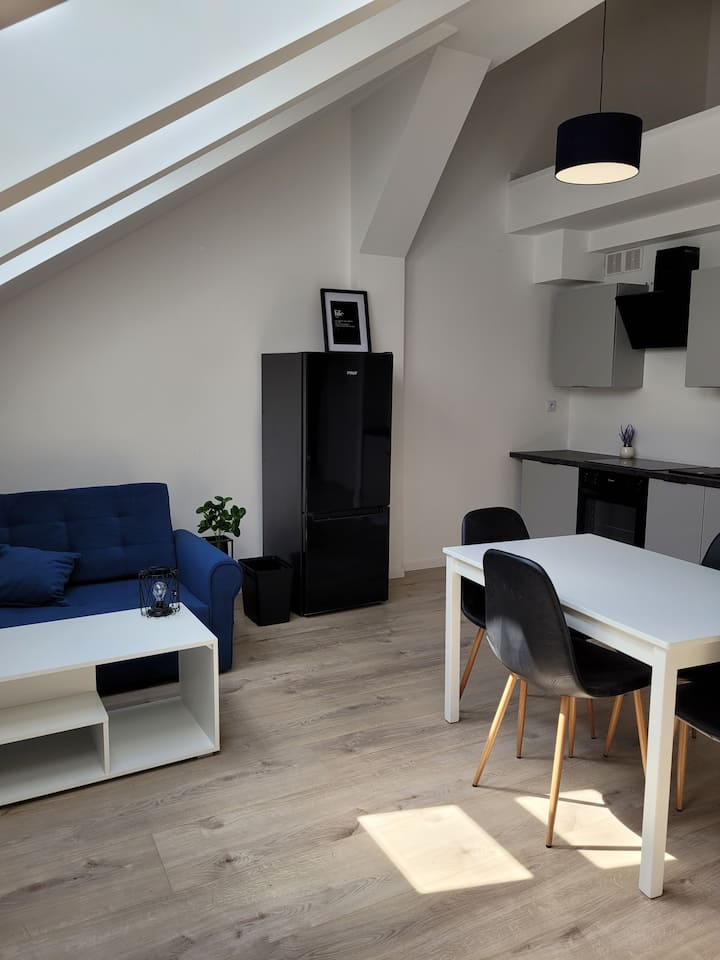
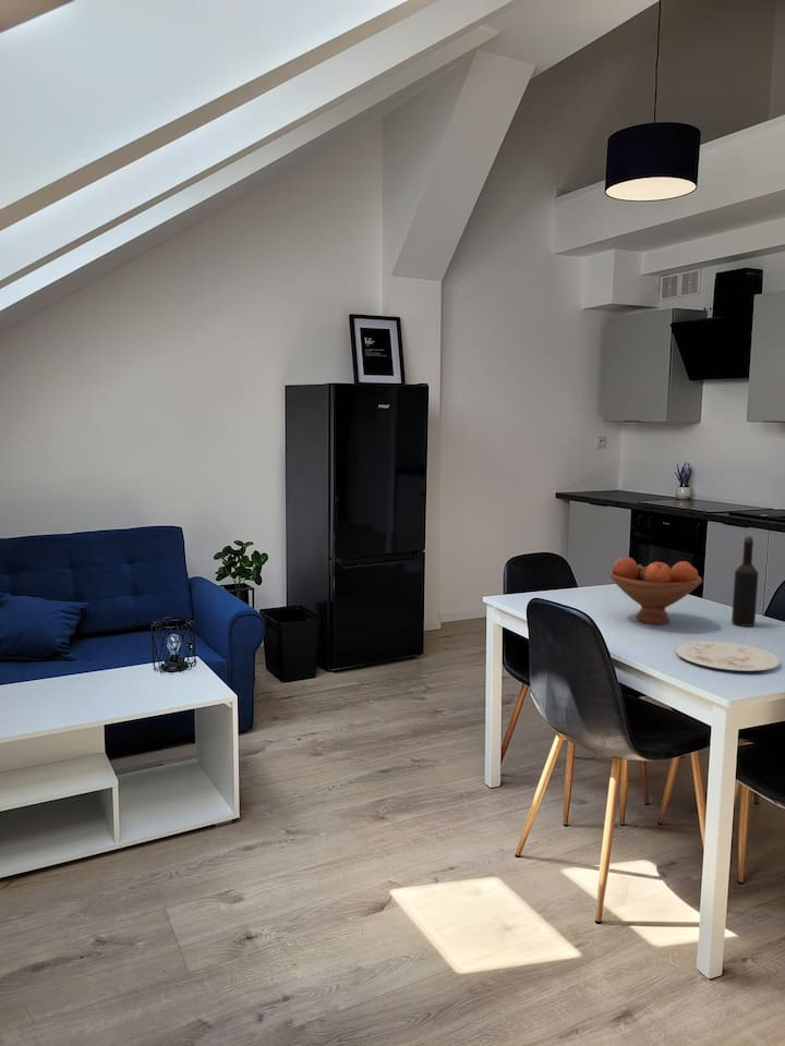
+ wine bottle [730,535,759,628]
+ fruit bowl [608,557,703,625]
+ plate [675,641,781,672]
